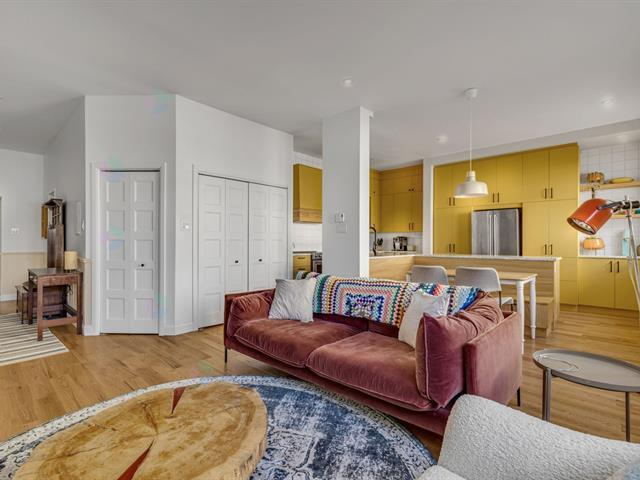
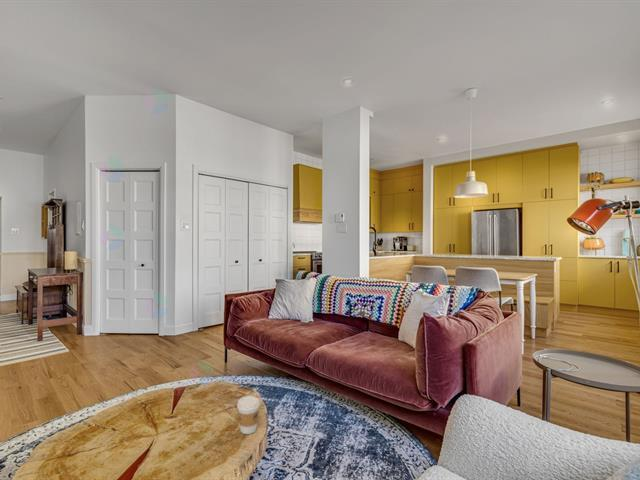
+ coffee cup [236,395,261,435]
